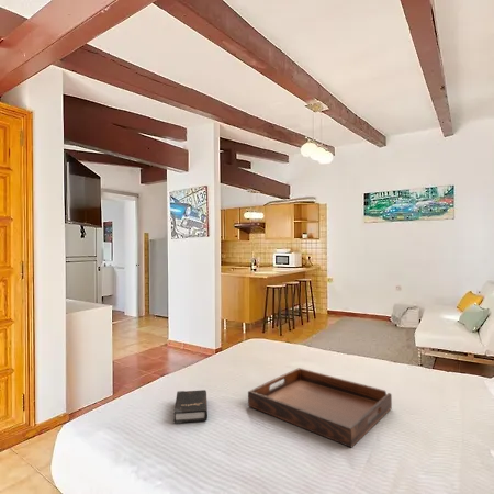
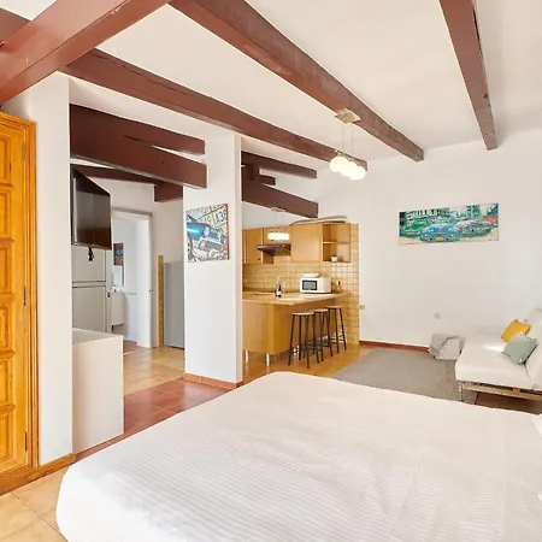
- hardback book [172,389,209,425]
- serving tray [247,367,393,448]
